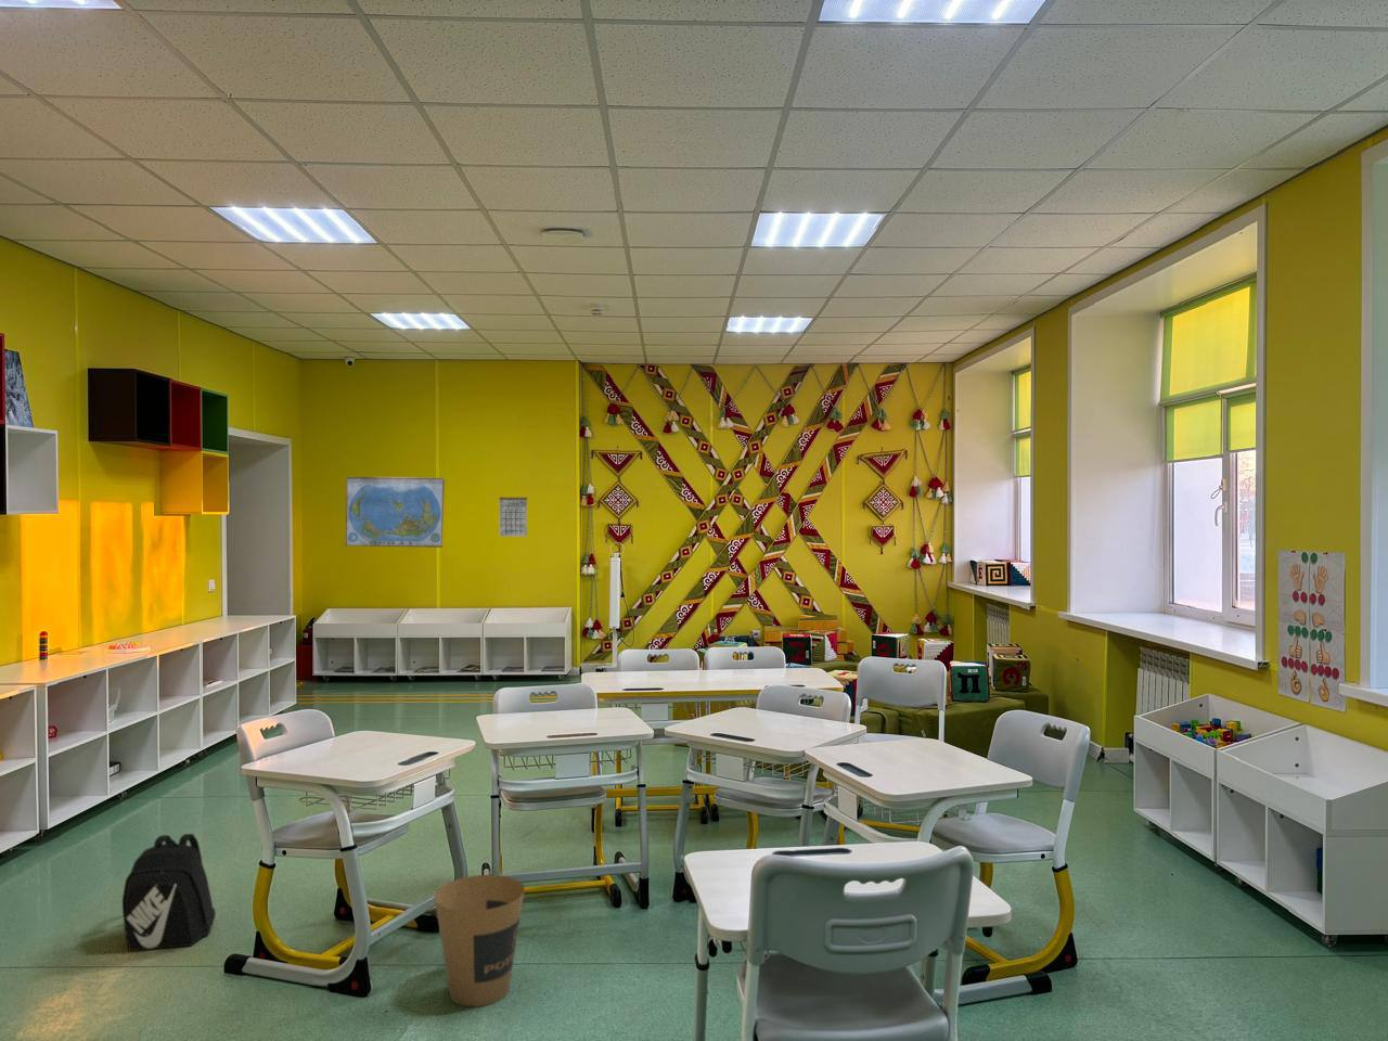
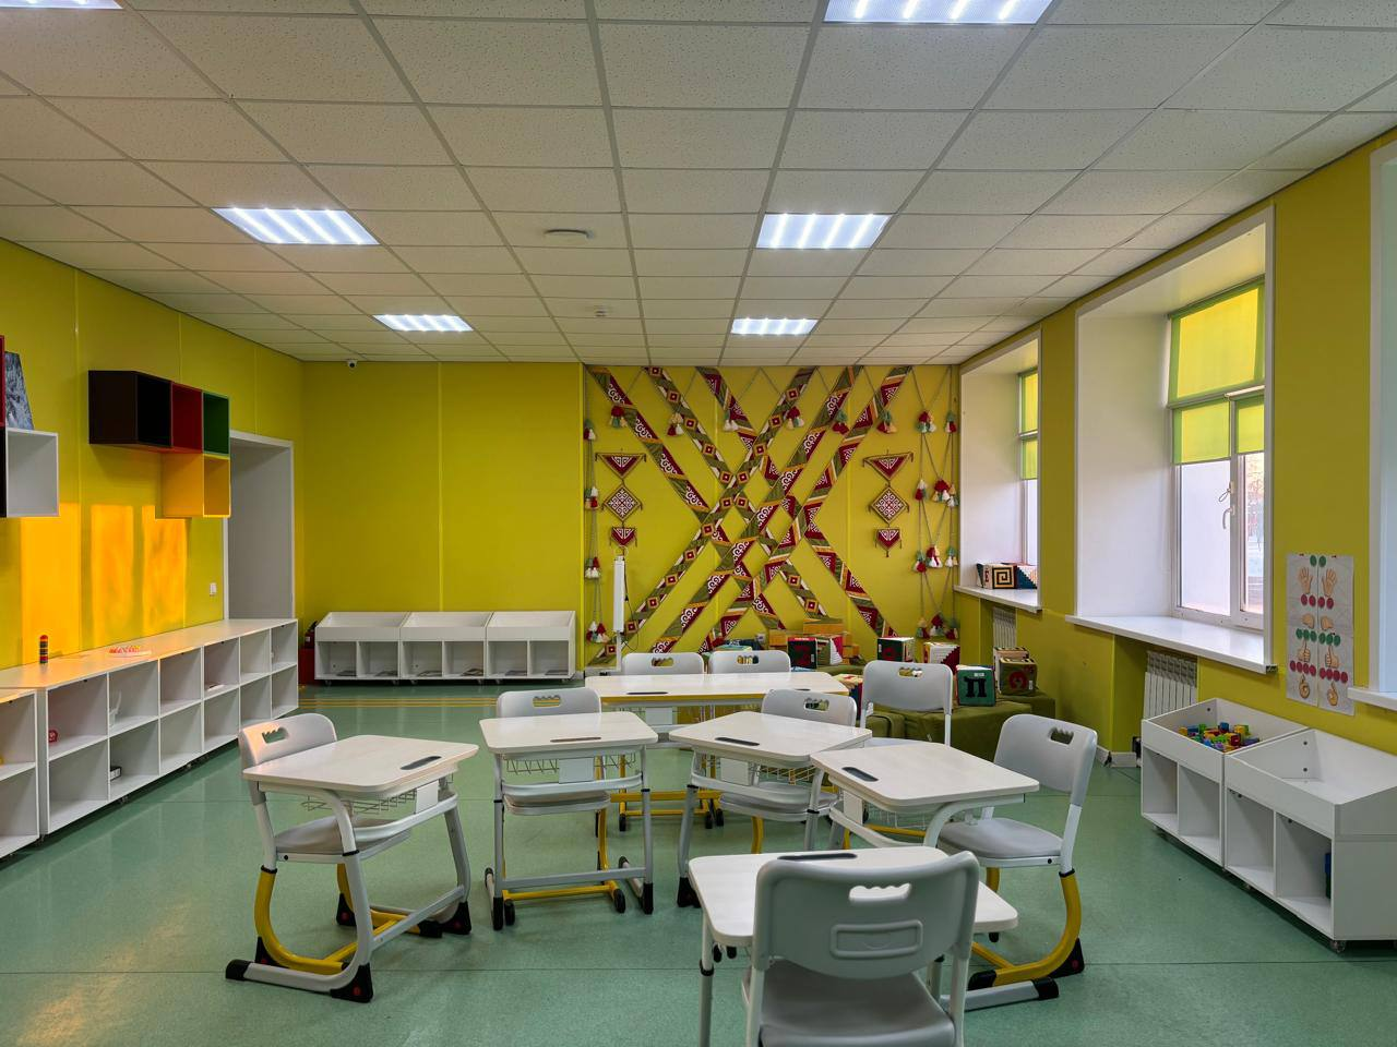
- trash can [434,874,526,1008]
- calendar [497,488,528,538]
- backpack [121,833,216,952]
- world map [344,476,446,549]
